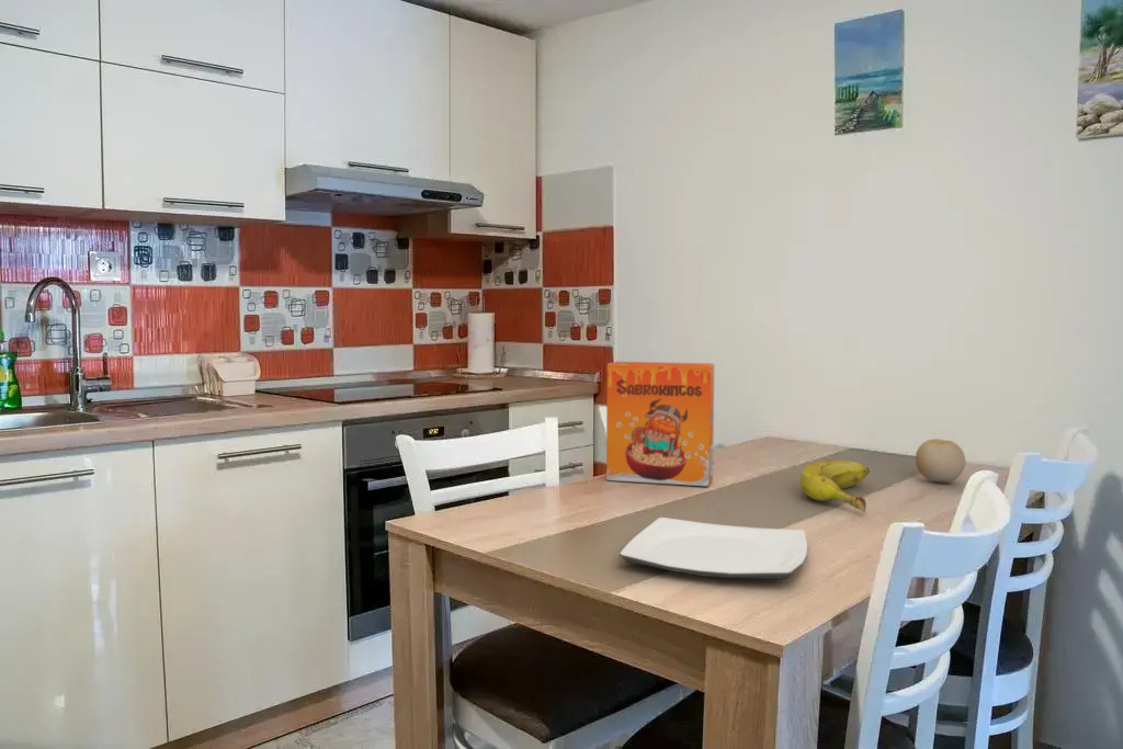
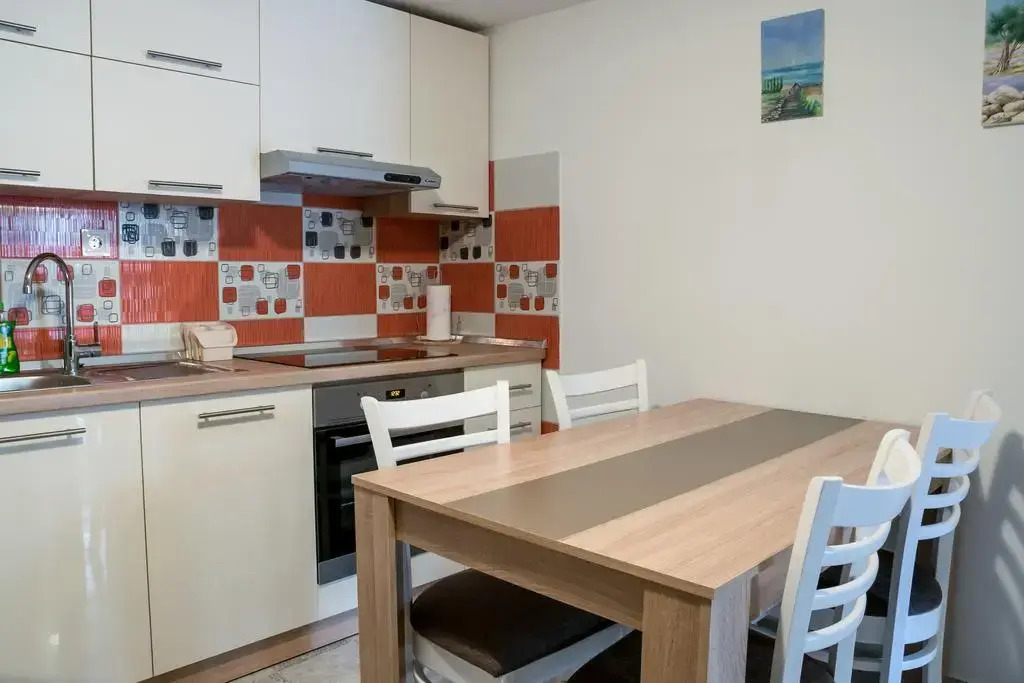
- fruit [915,438,966,483]
- banana [799,459,871,513]
- plate [619,517,808,579]
- cereal box [605,361,715,488]
